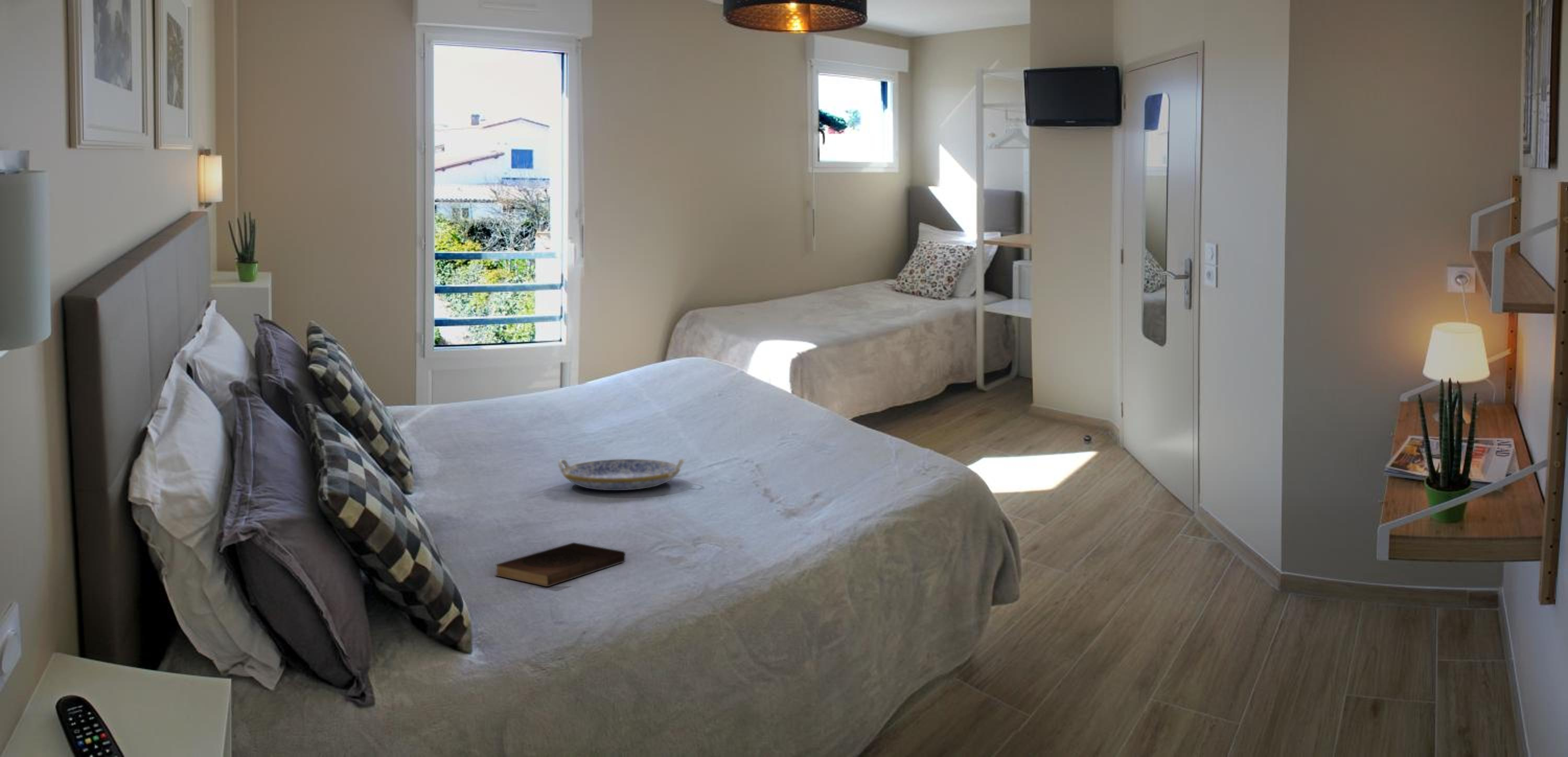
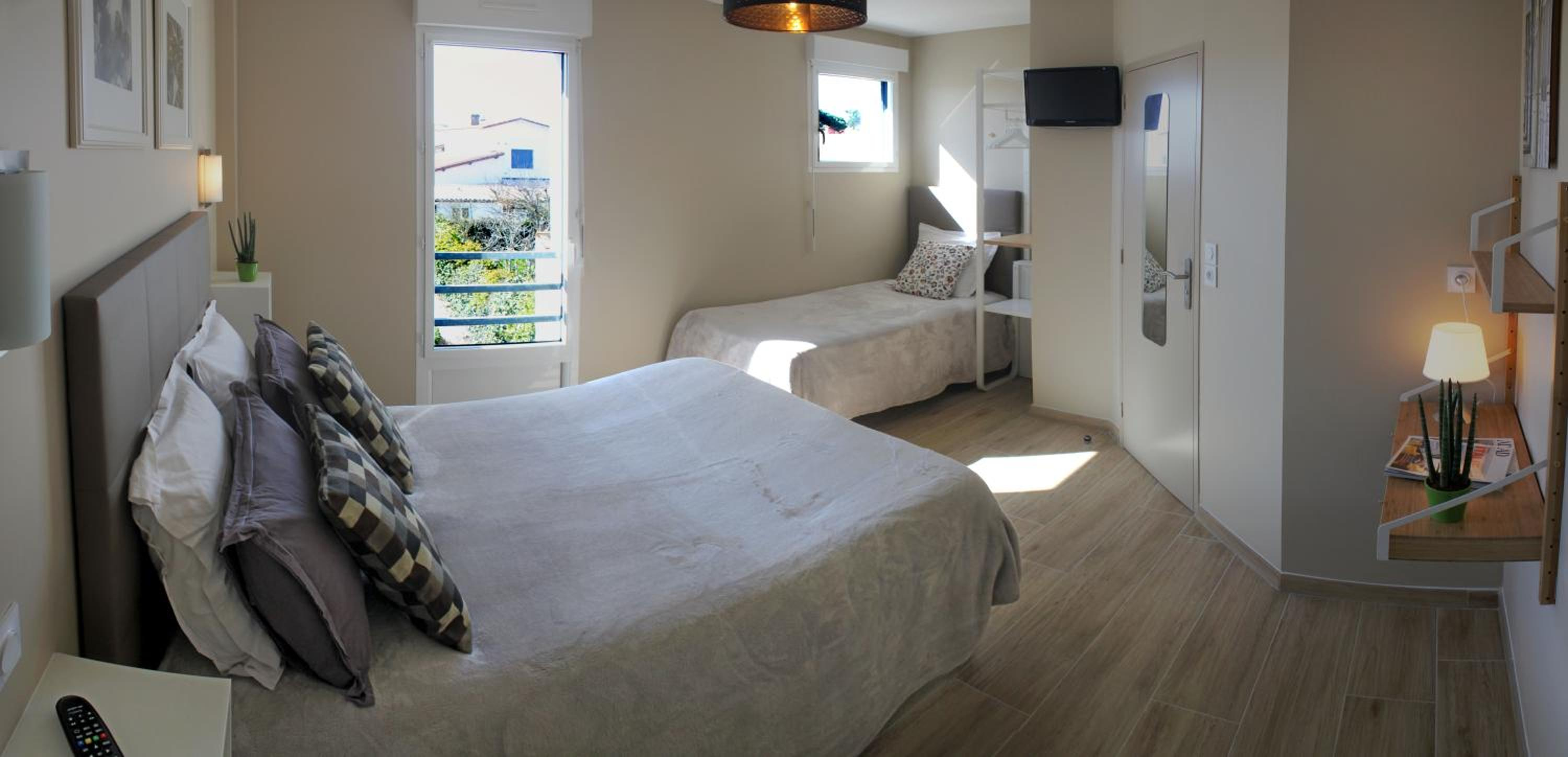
- book [494,542,626,587]
- serving tray [557,458,685,491]
